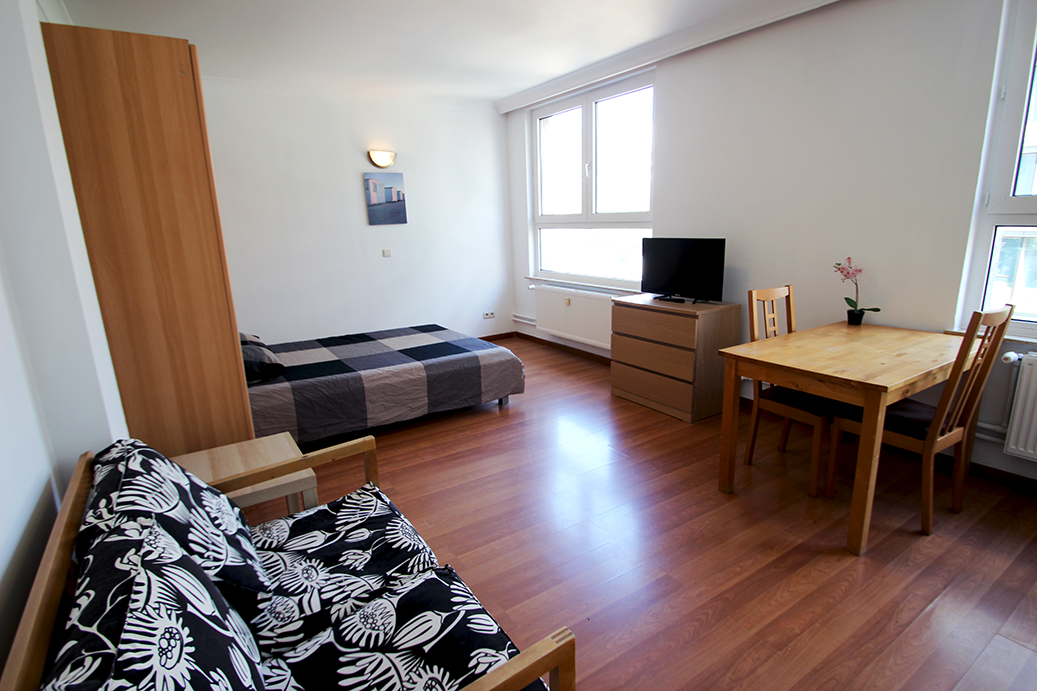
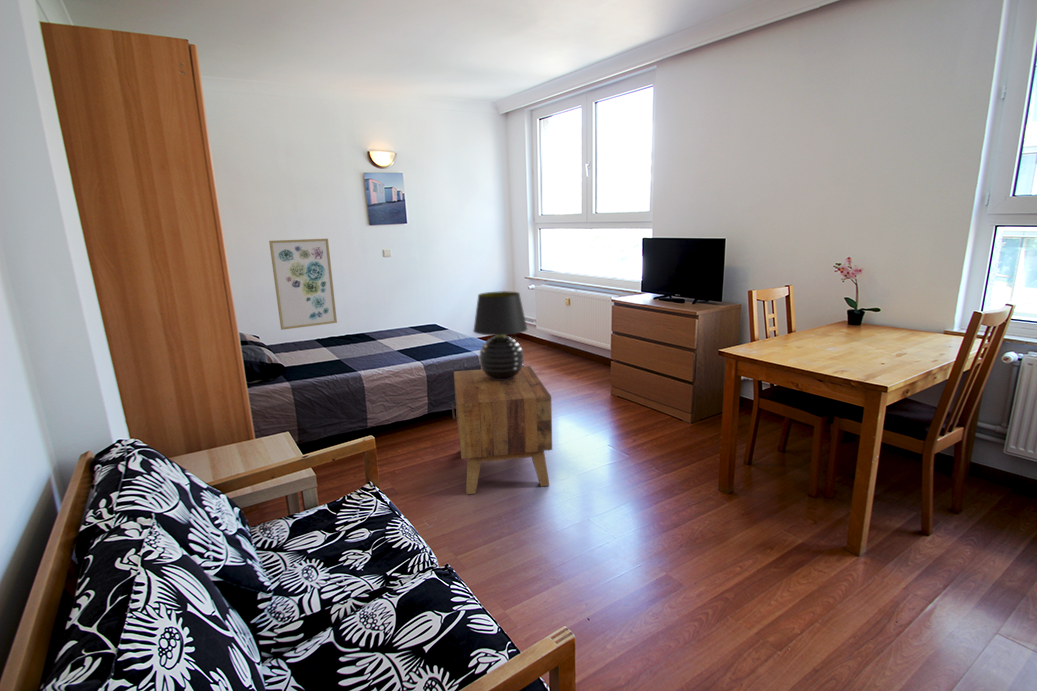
+ wall art [268,238,338,331]
+ side table [451,365,553,495]
+ table lamp [472,290,528,380]
